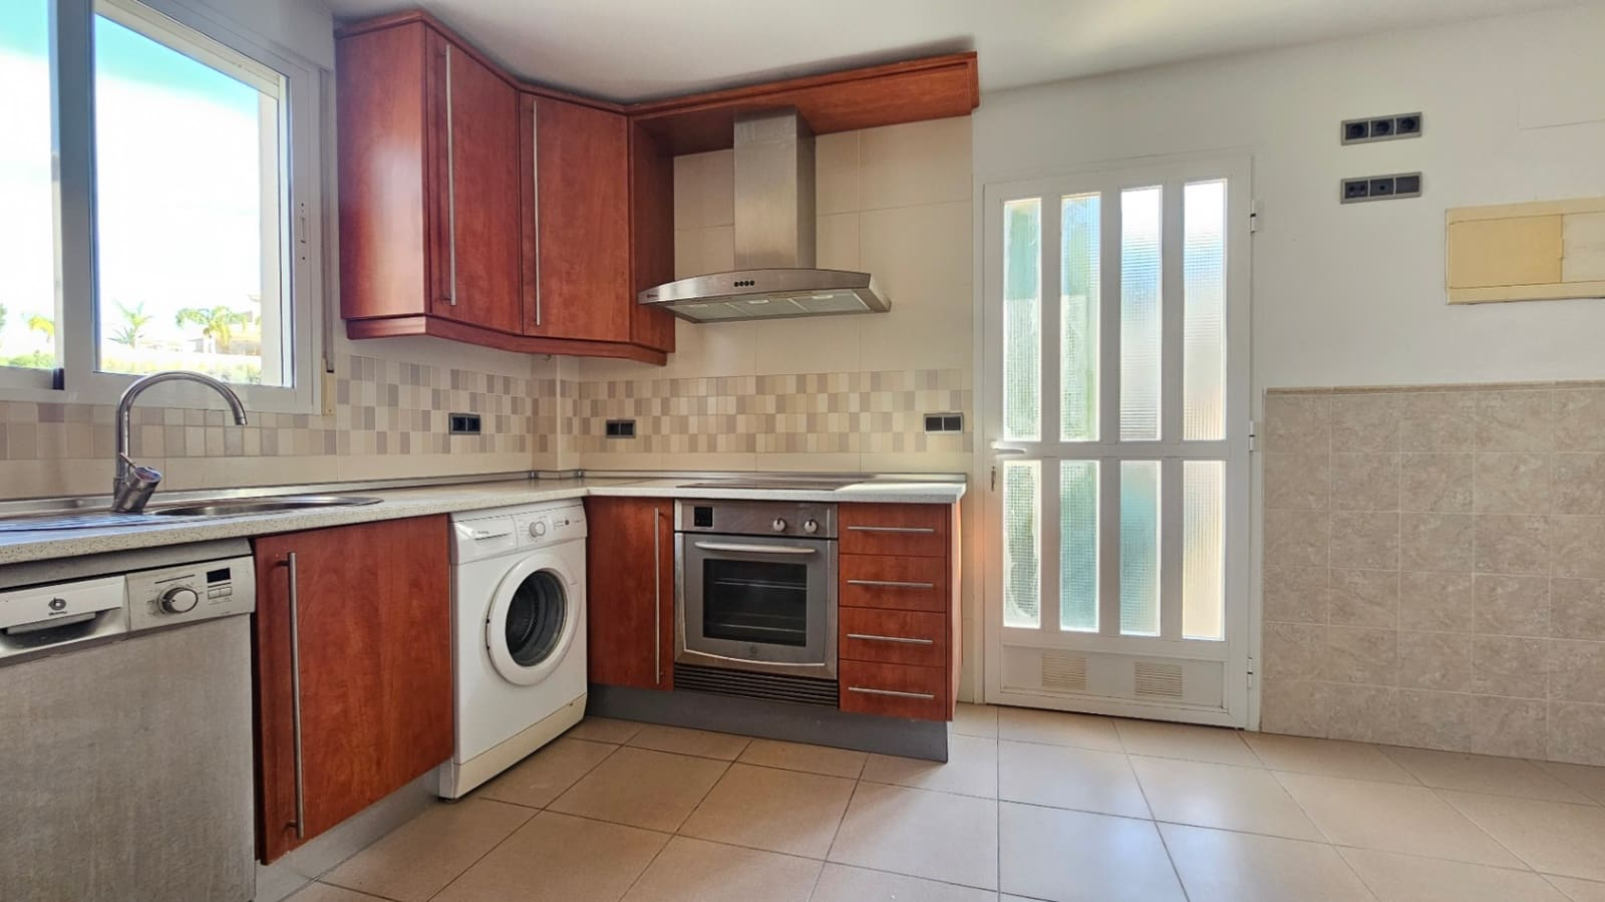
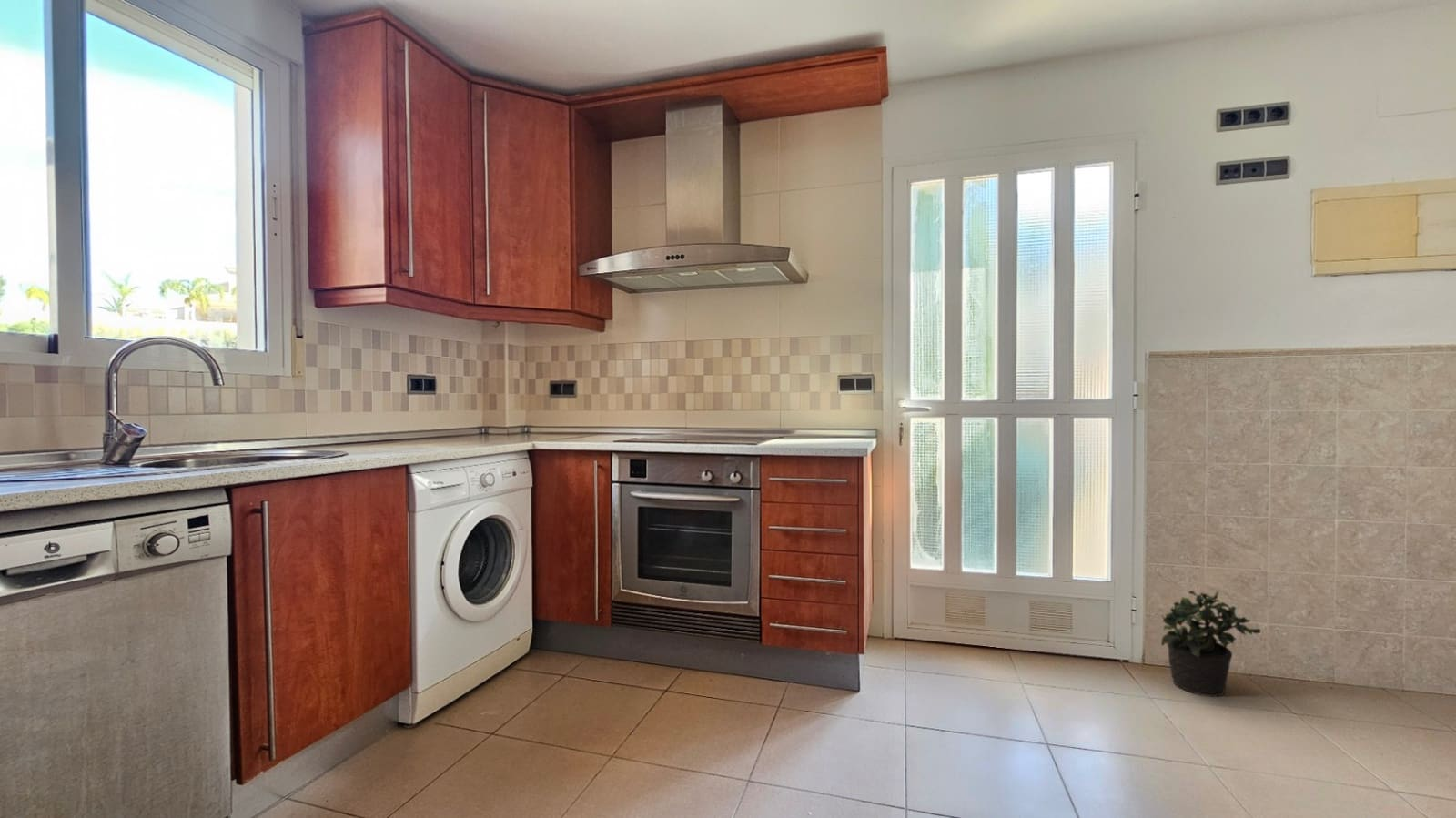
+ potted plant [1160,590,1262,698]
